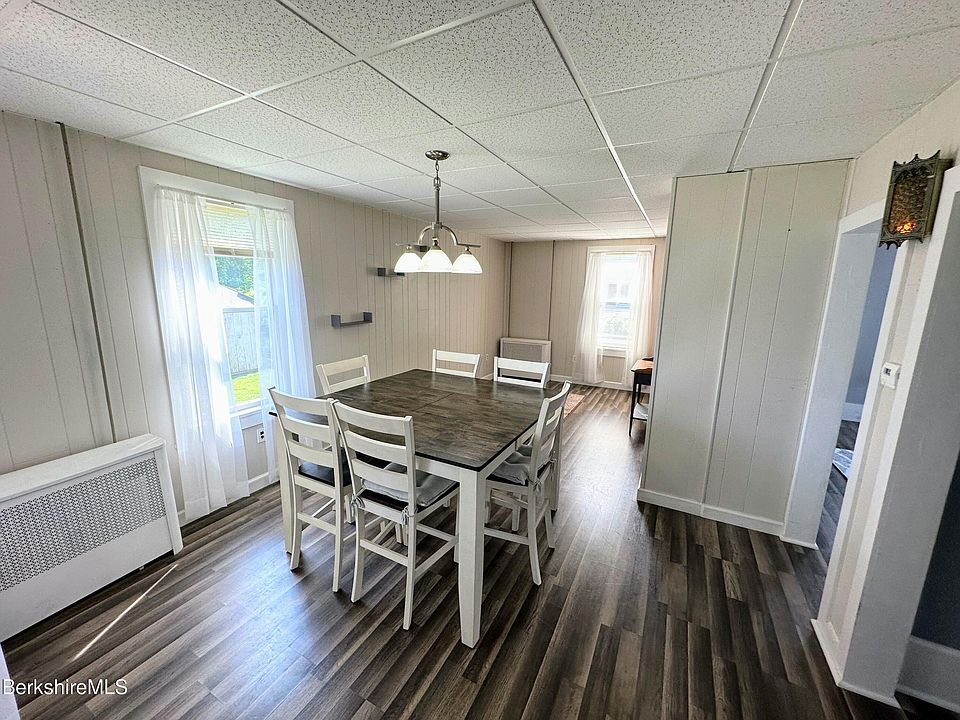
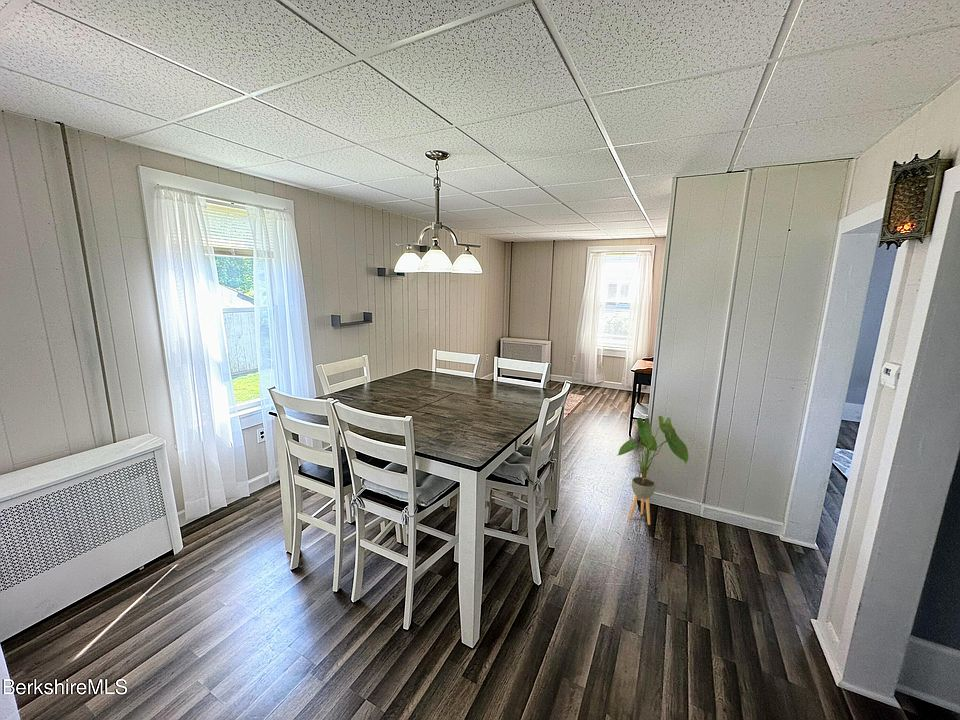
+ house plant [616,415,690,526]
